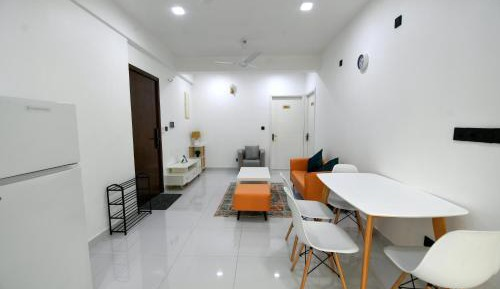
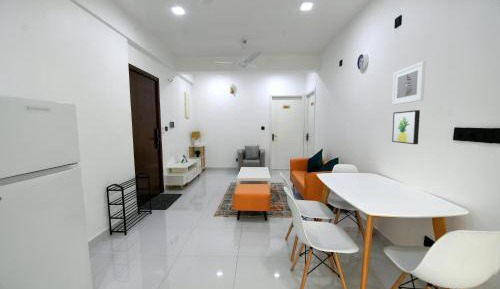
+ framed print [391,60,427,106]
+ wall art [391,109,421,145]
